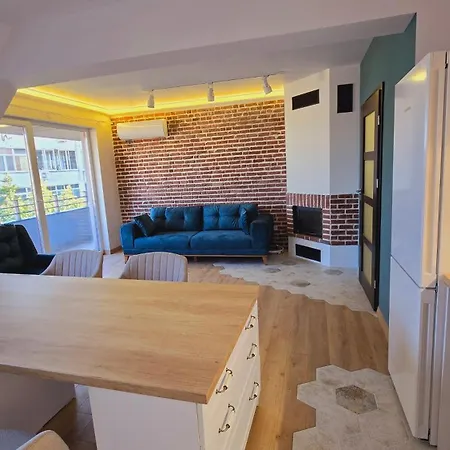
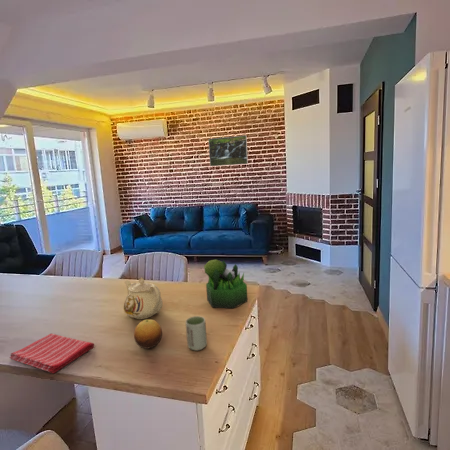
+ teapot [123,276,164,320]
+ fruit [133,319,163,350]
+ cup [185,315,208,351]
+ plant [203,259,249,309]
+ dish towel [9,333,95,374]
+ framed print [208,135,249,167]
